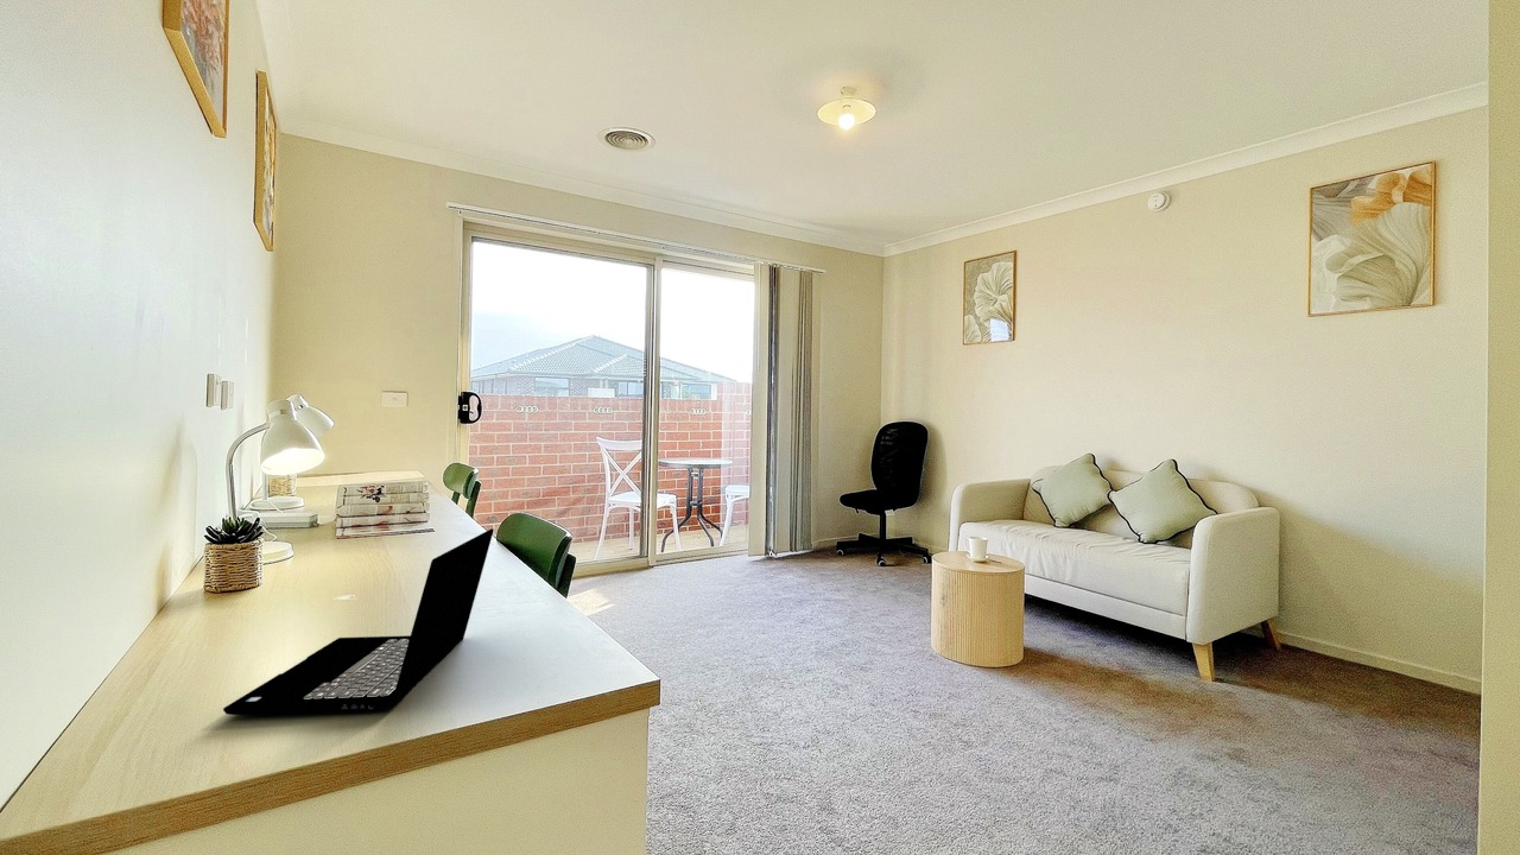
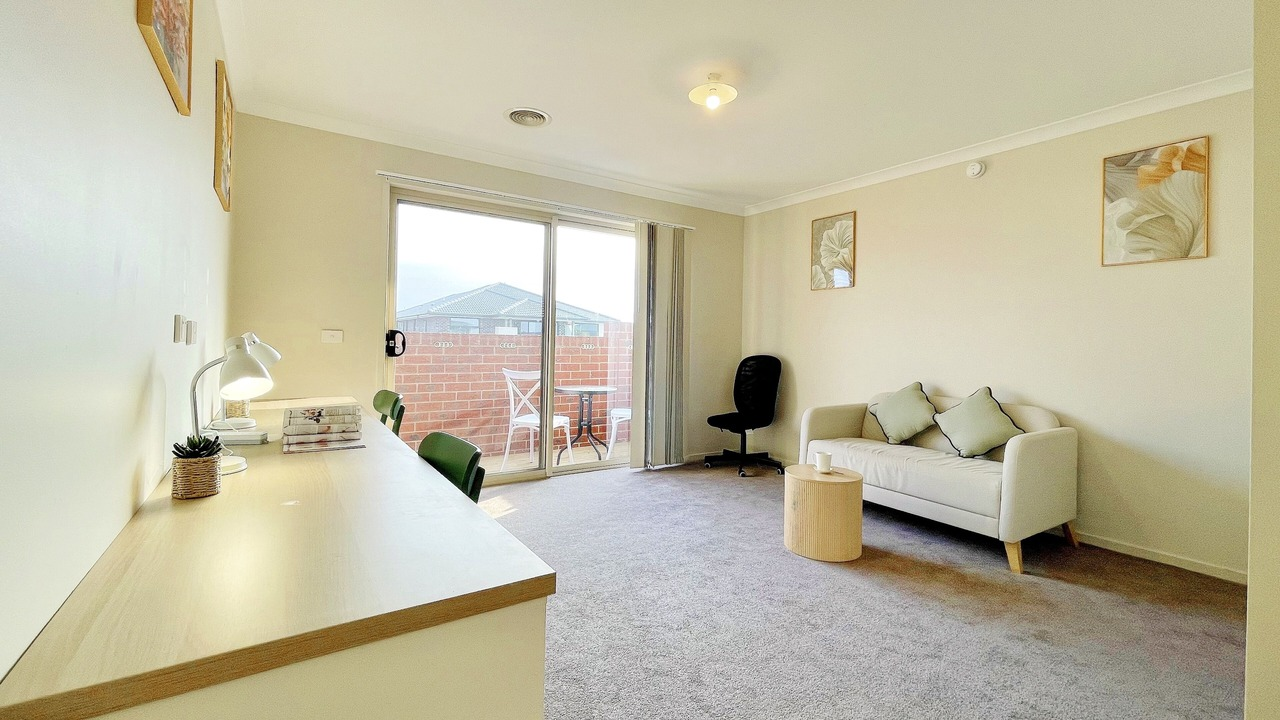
- laptop computer [222,527,495,716]
